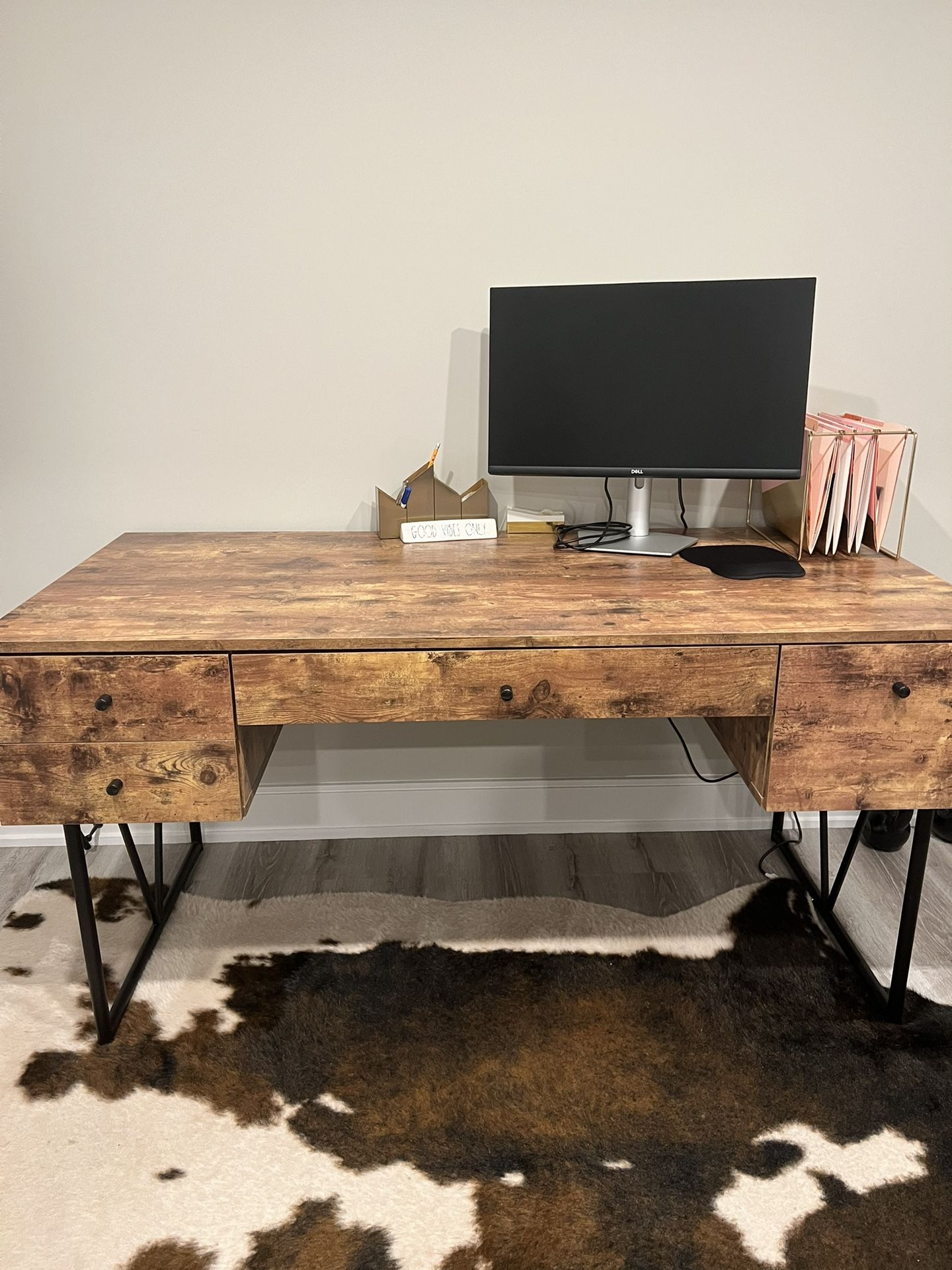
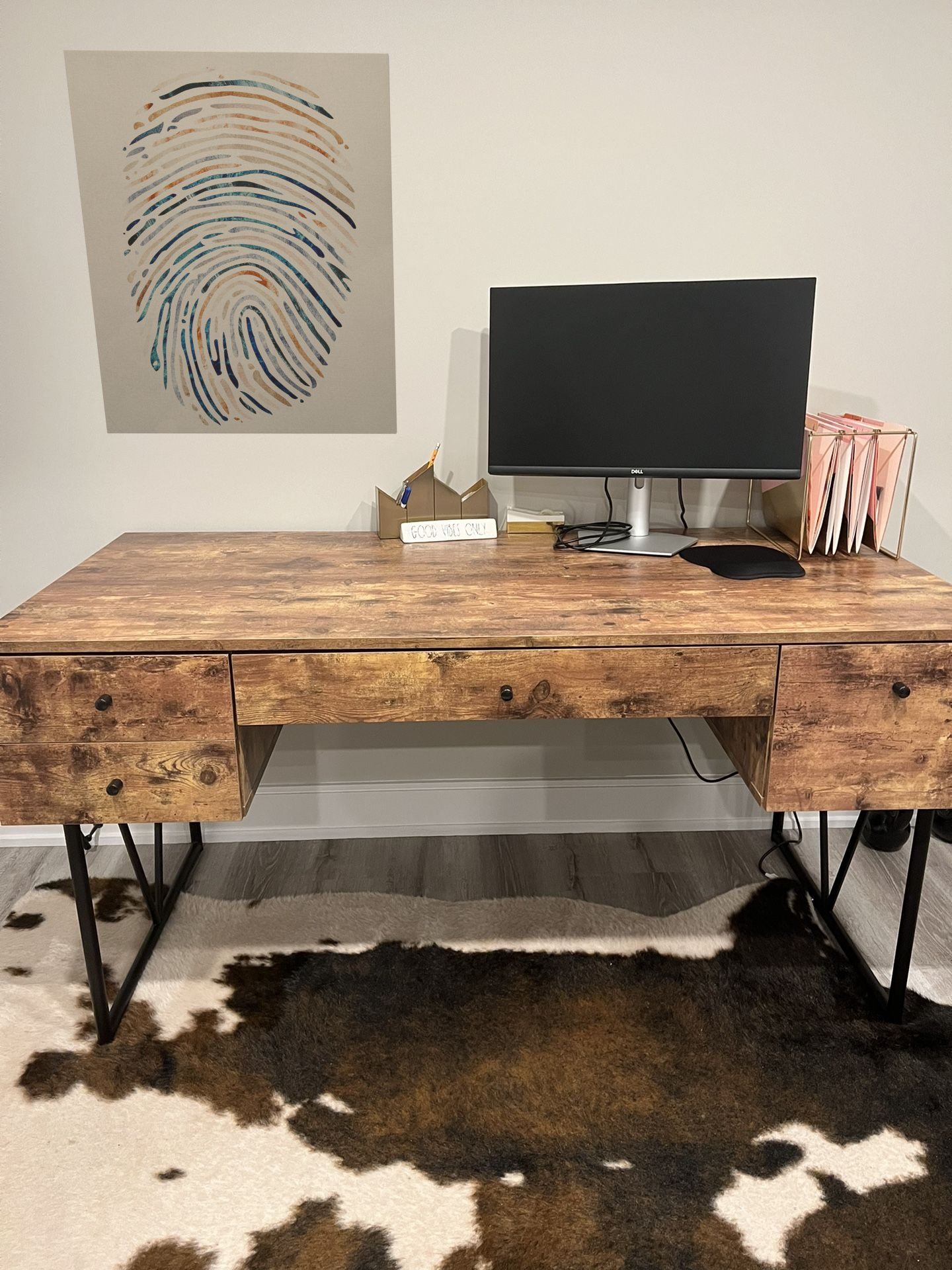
+ wall art [63,49,397,435]
